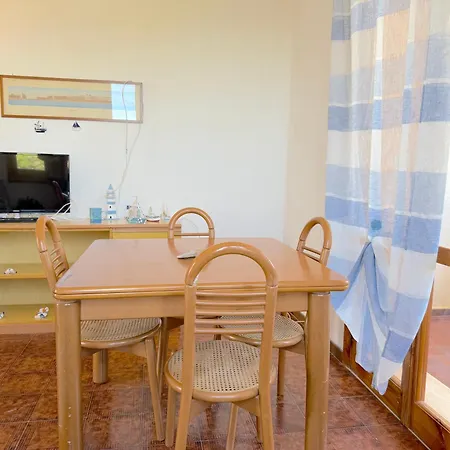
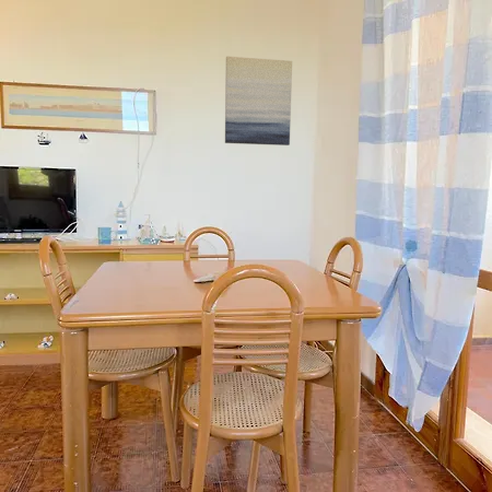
+ wall art [224,56,293,147]
